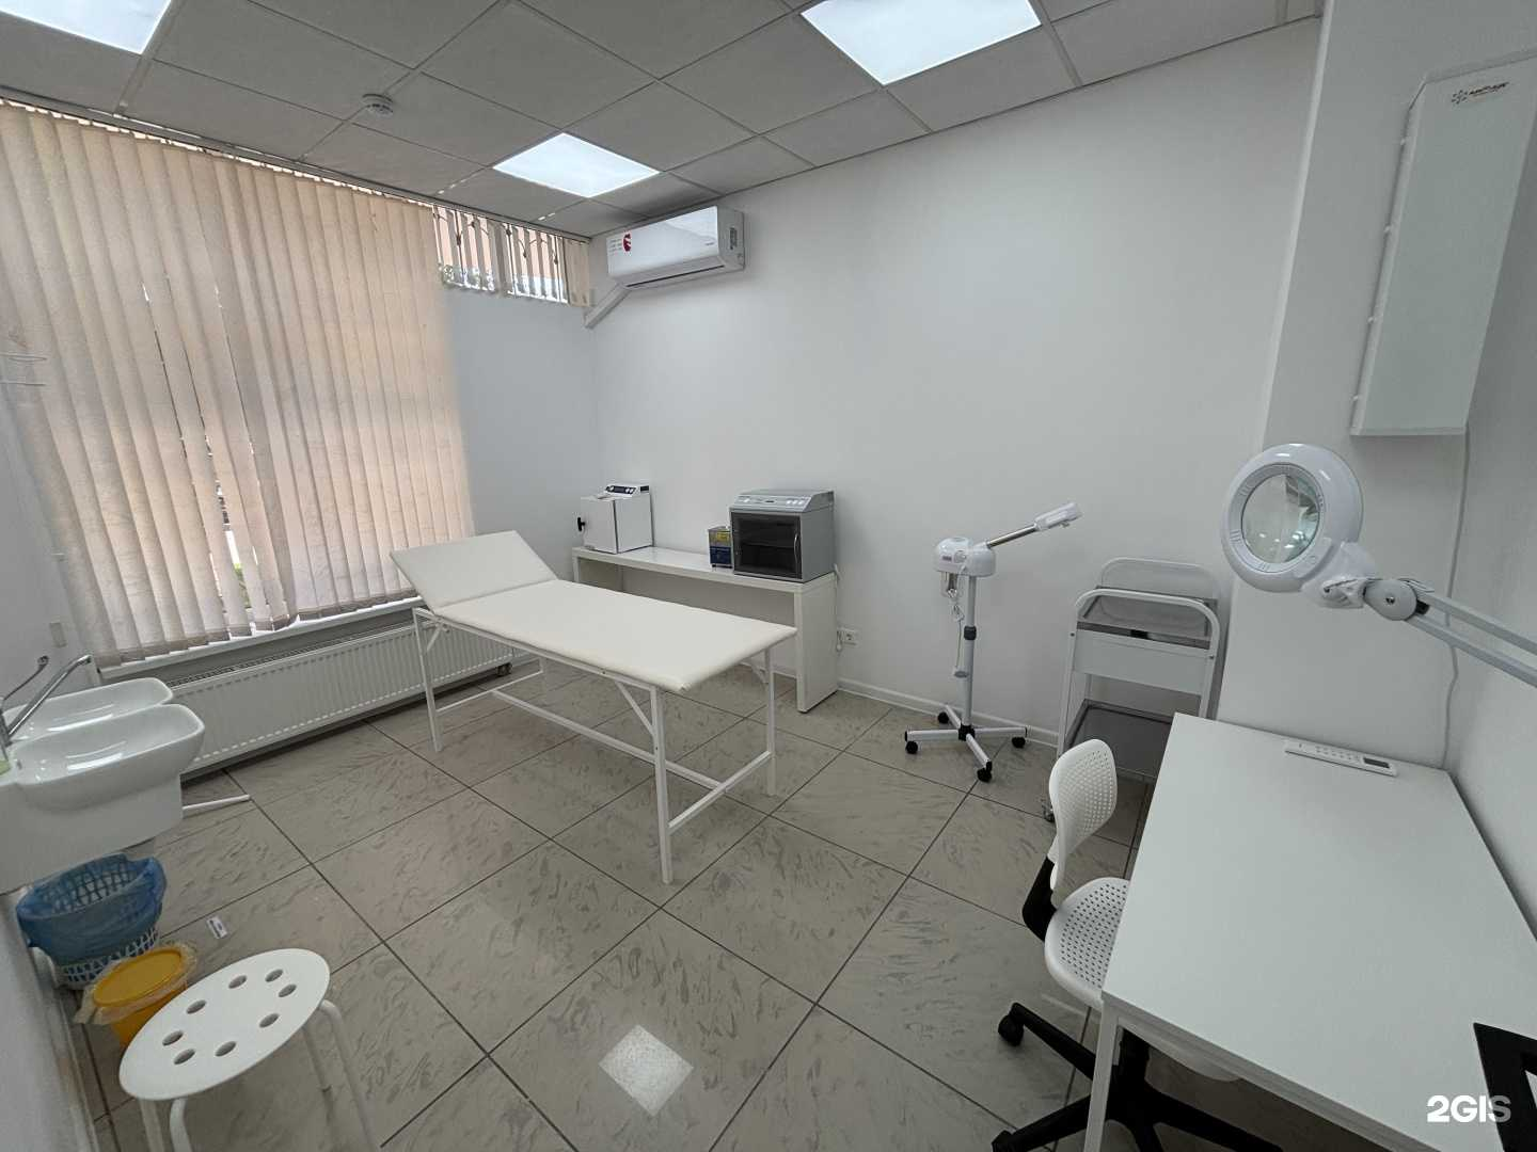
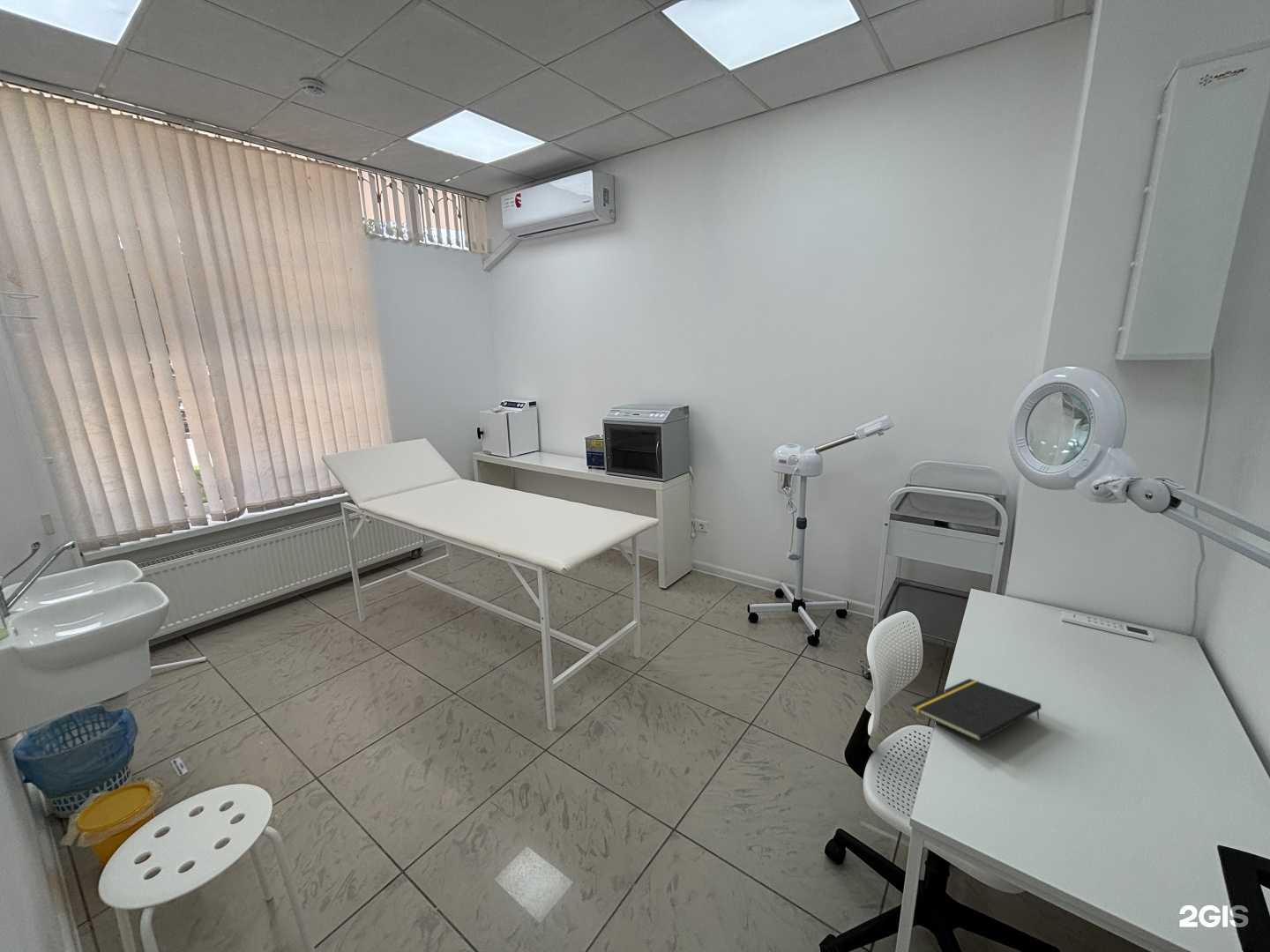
+ notepad [910,678,1042,742]
